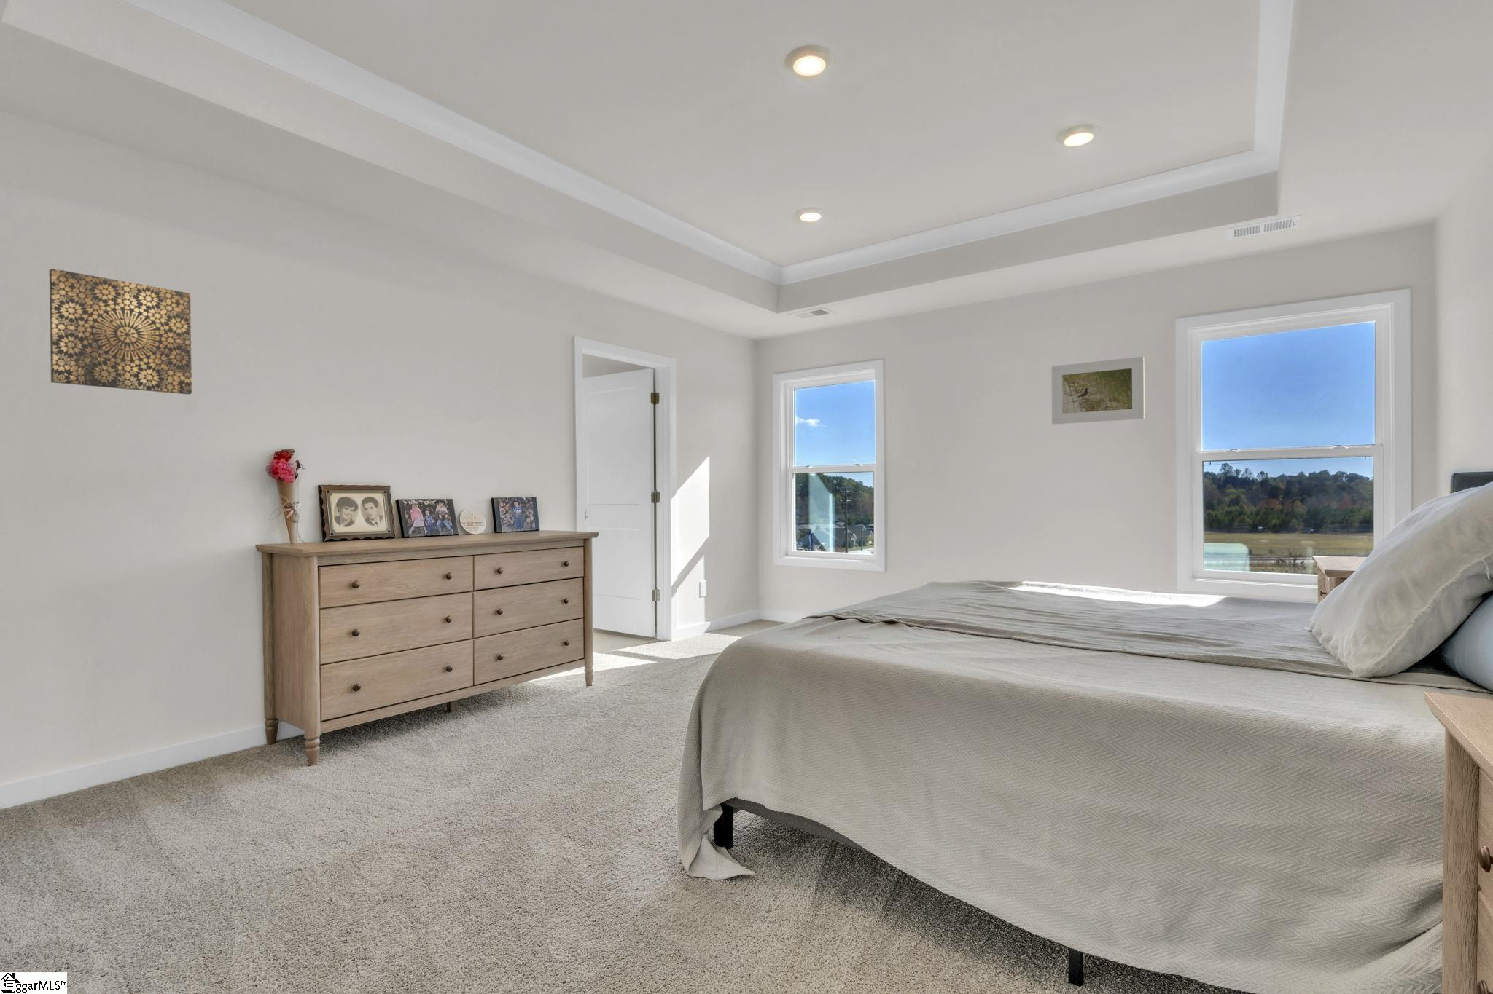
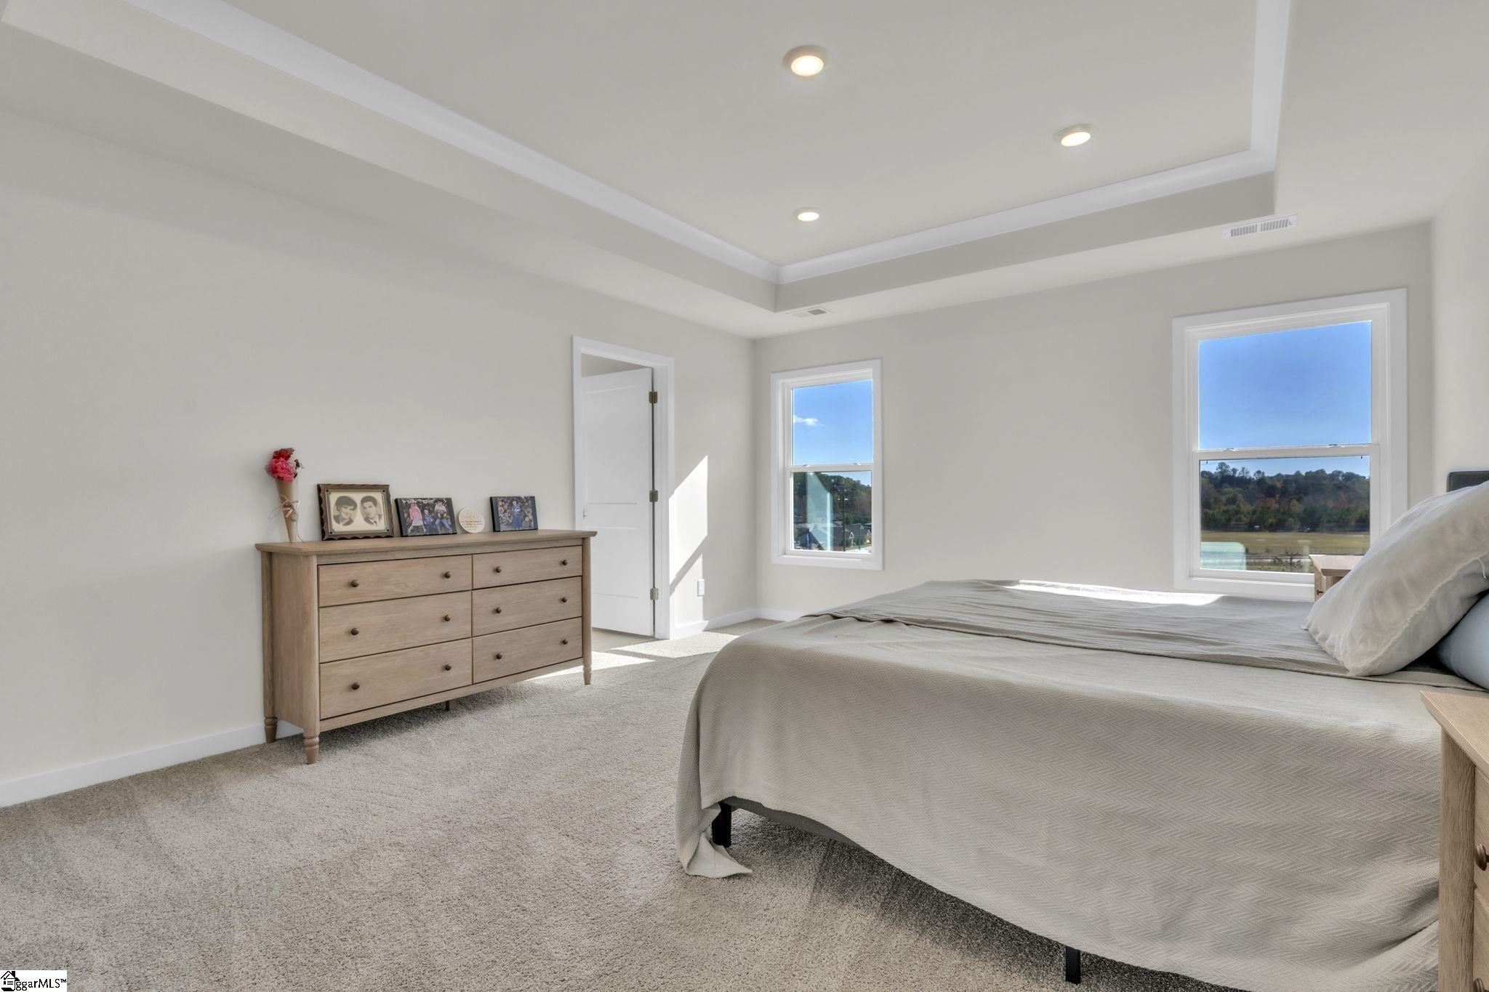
- wall art [49,268,192,395]
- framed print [1051,356,1146,425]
